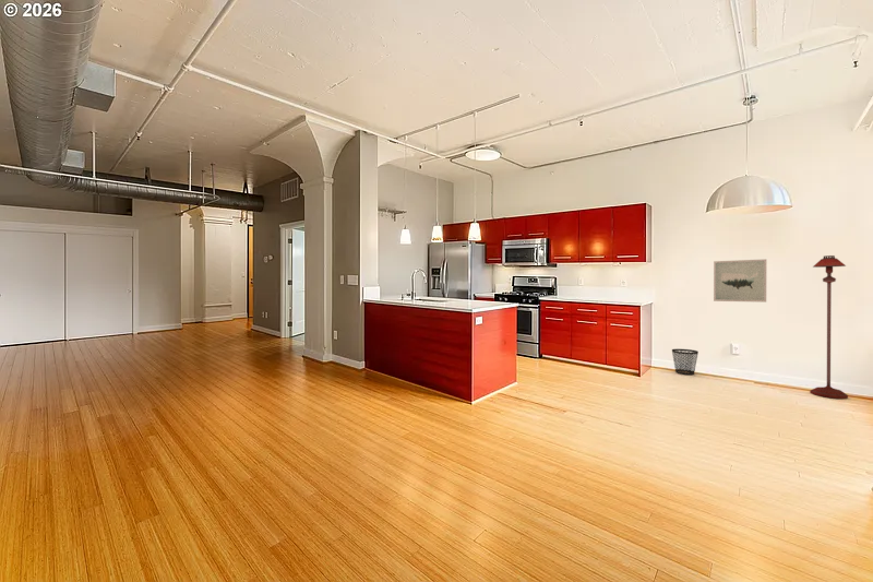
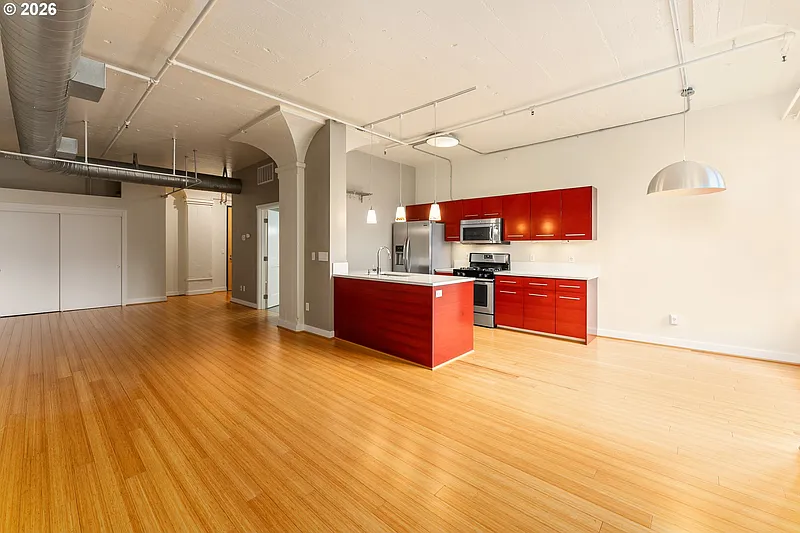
- floor lamp [809,254,849,400]
- wastebasket [671,348,699,376]
- wall art [713,258,767,304]
